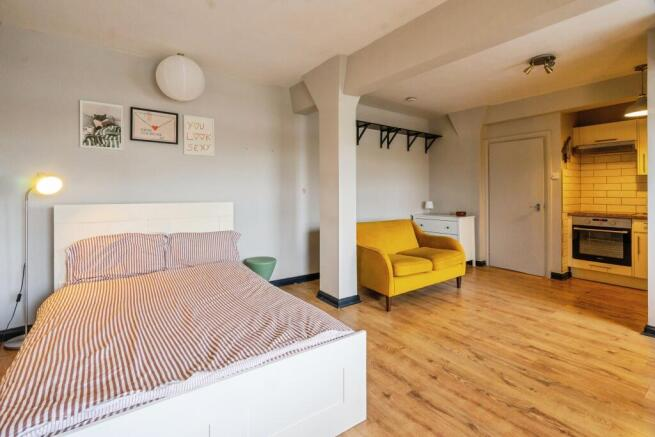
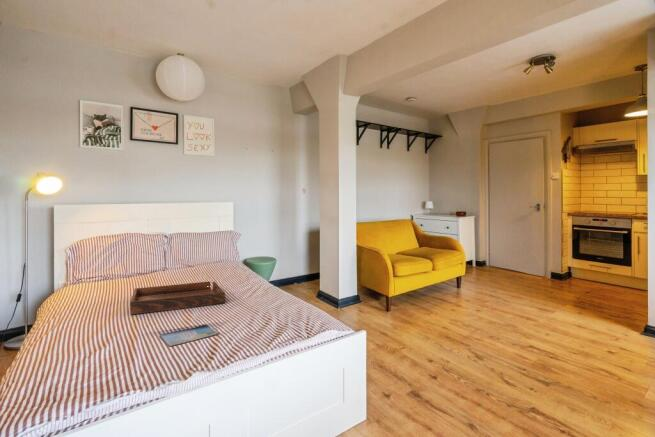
+ book [158,324,220,347]
+ serving tray [129,281,226,315]
